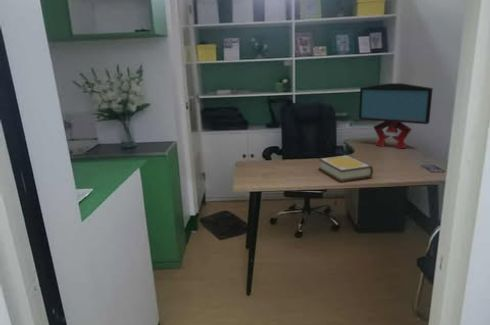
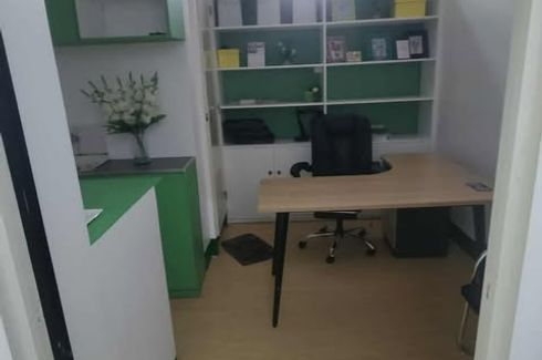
- book [318,154,374,183]
- monitor [358,82,434,149]
